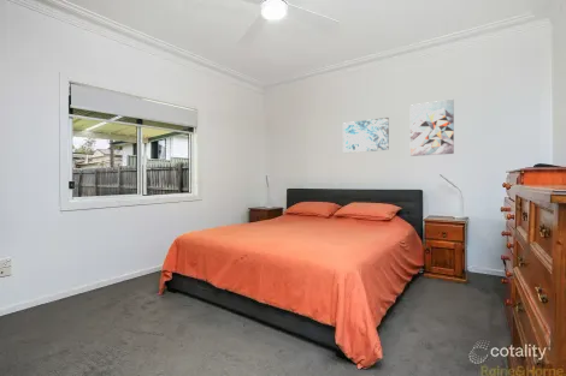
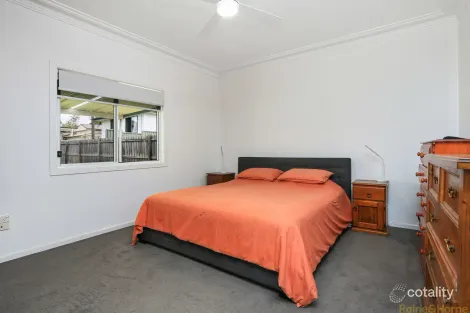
- wall art [342,117,390,154]
- wall art [409,99,455,157]
